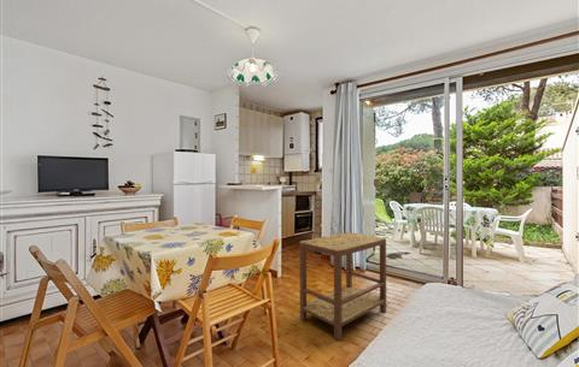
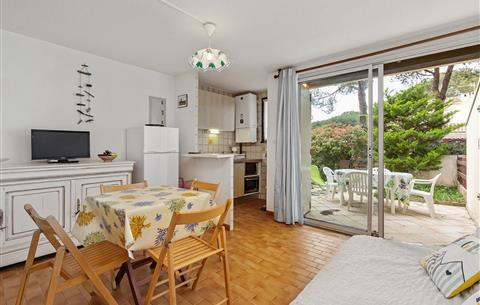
- side table [298,231,387,342]
